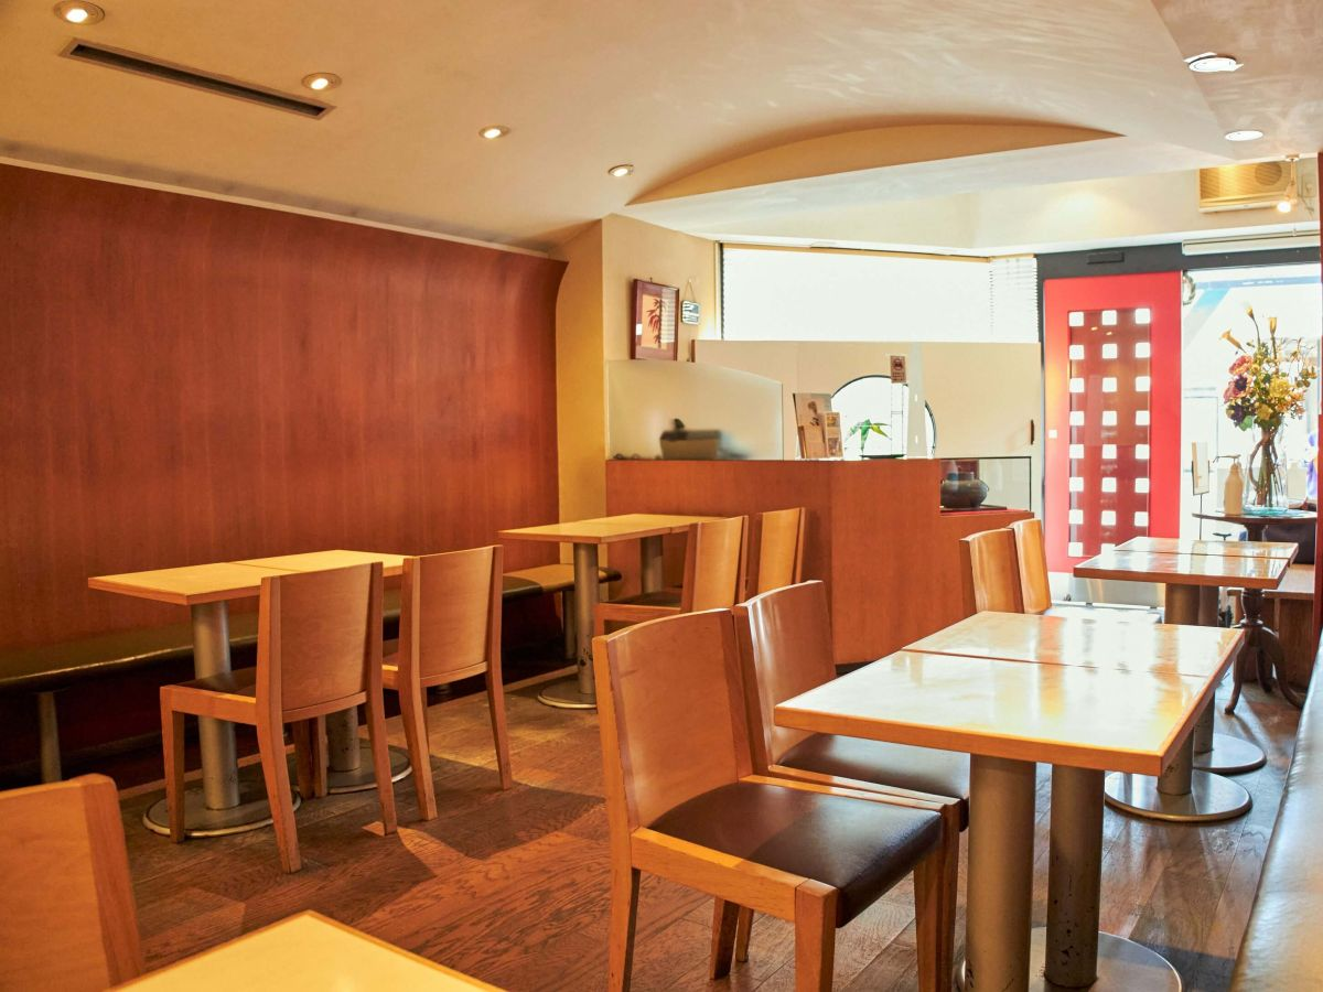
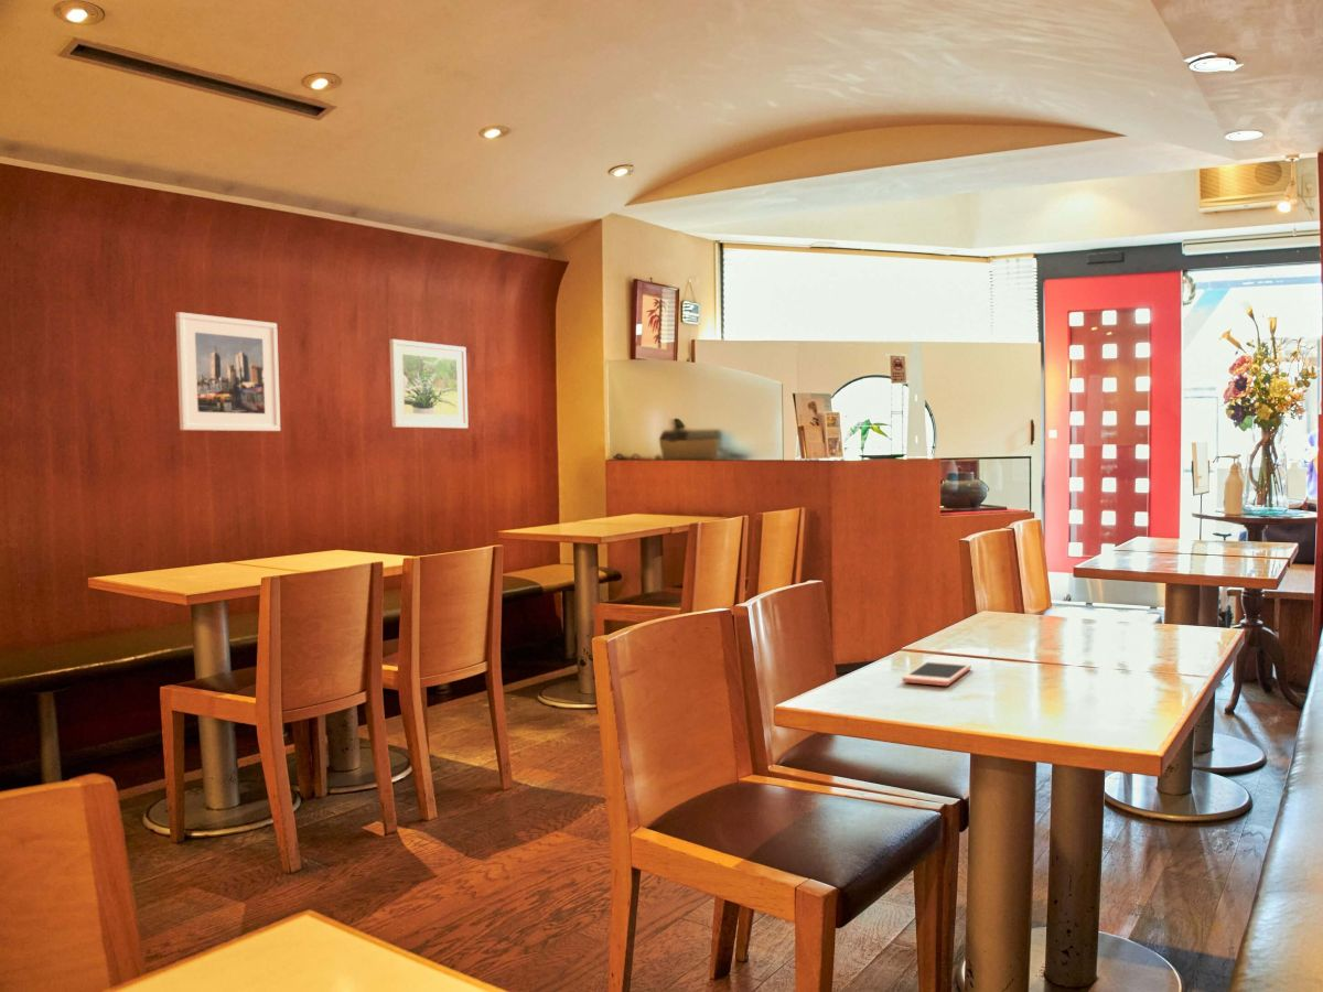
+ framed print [174,311,281,432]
+ cell phone [901,660,972,687]
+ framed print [388,338,470,430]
